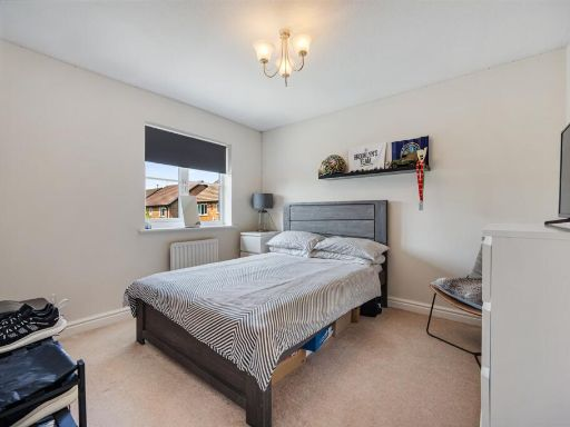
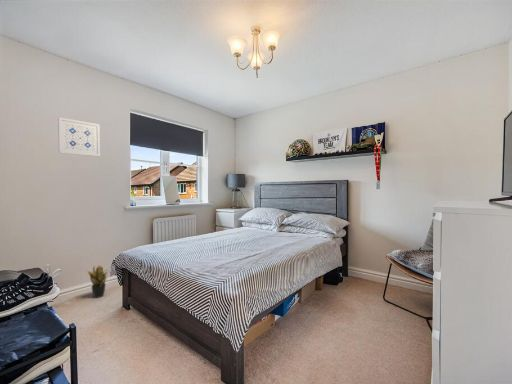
+ potted plant [86,264,110,299]
+ wall art [57,116,101,157]
